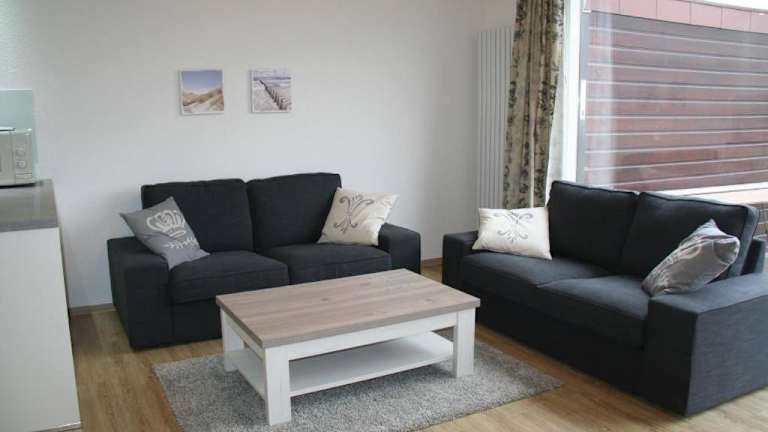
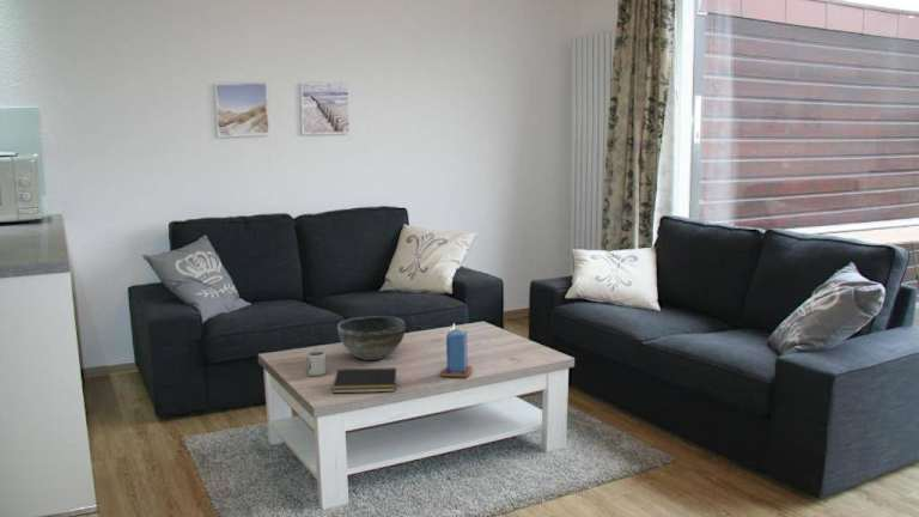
+ candle [439,322,474,378]
+ notepad [331,366,397,394]
+ cup [305,351,328,377]
+ bowl [336,315,407,361]
